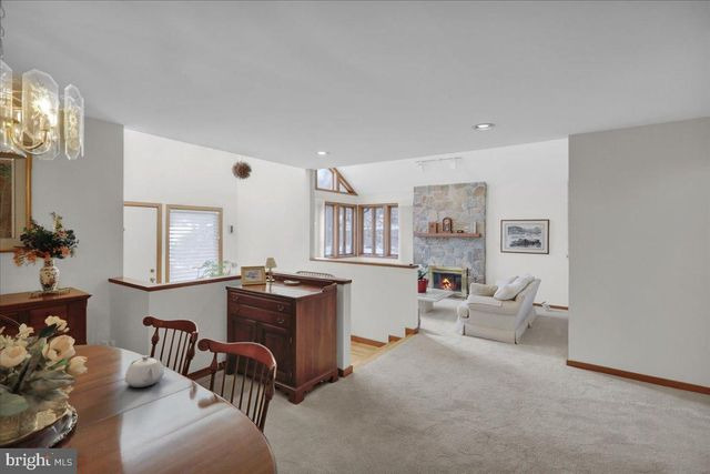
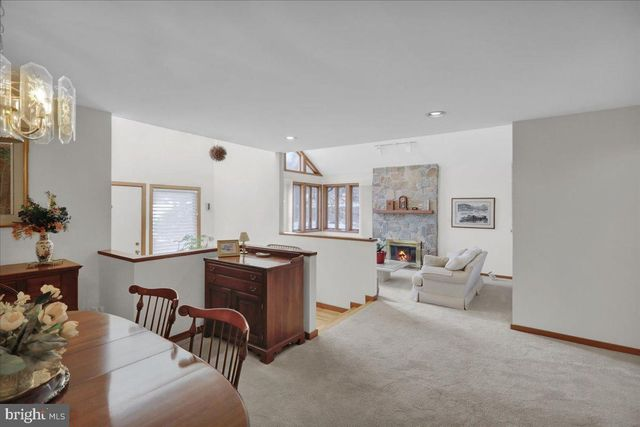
- teapot [124,354,165,389]
